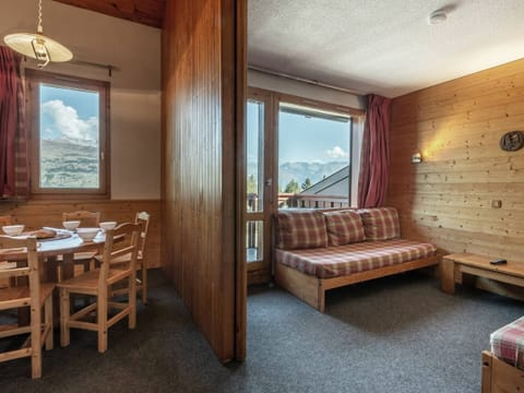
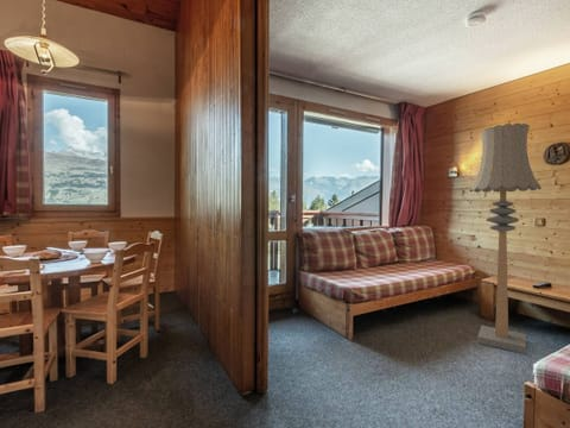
+ floor lamp [468,122,543,355]
